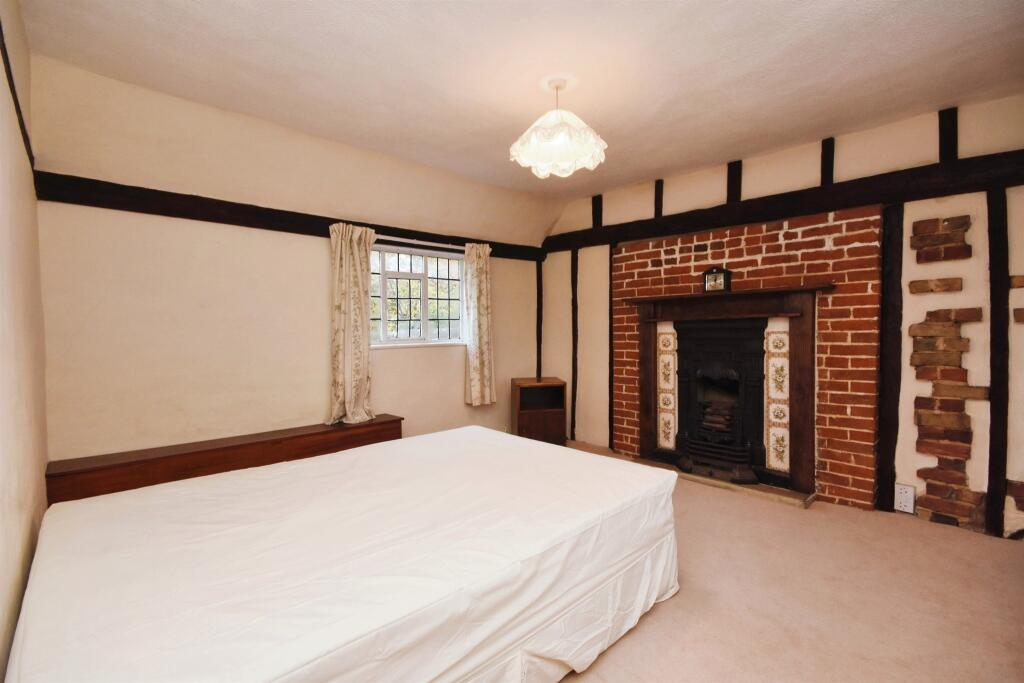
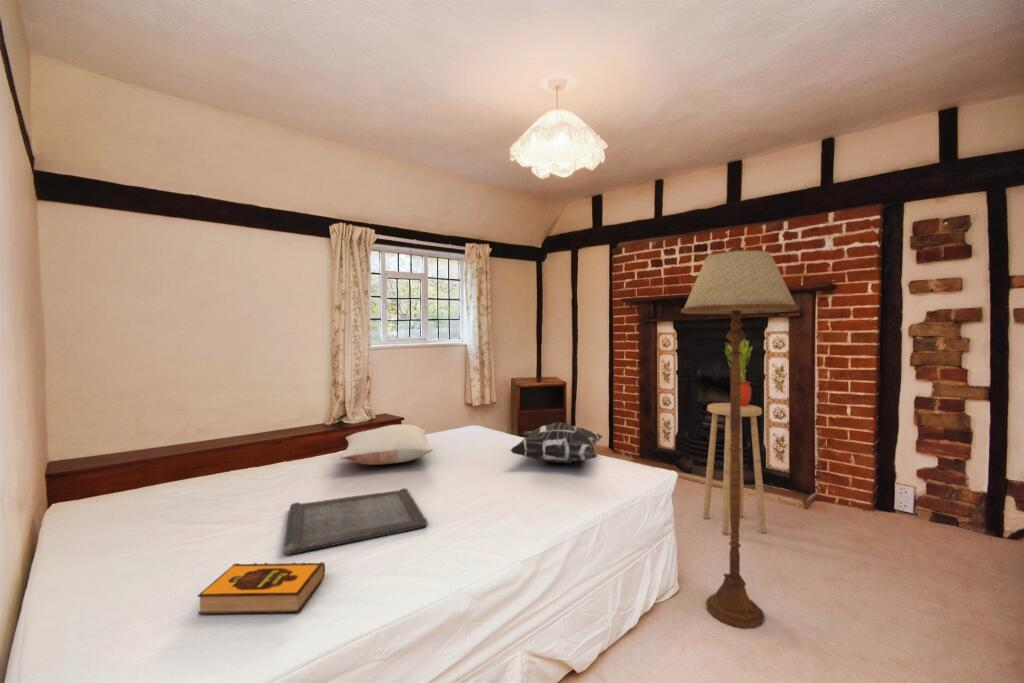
+ pillow [340,424,434,466]
+ potted plant [724,339,753,406]
+ serving tray [282,487,428,556]
+ stool [702,402,767,536]
+ decorative pillow [509,421,604,464]
+ floor lamp [680,244,800,629]
+ hardback book [196,561,326,615]
